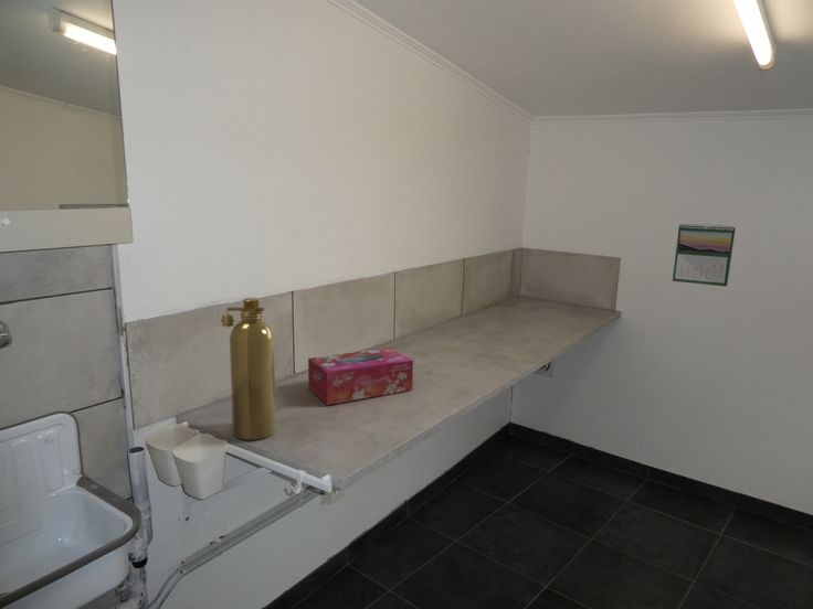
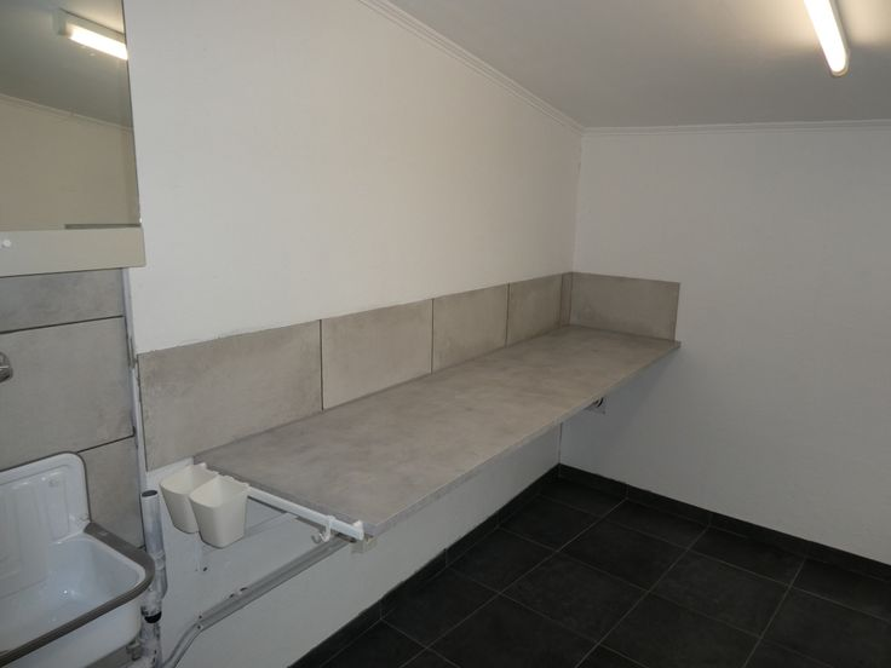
- spray bottle [220,297,277,441]
- calendar [672,223,737,288]
- tissue box [307,346,414,406]
